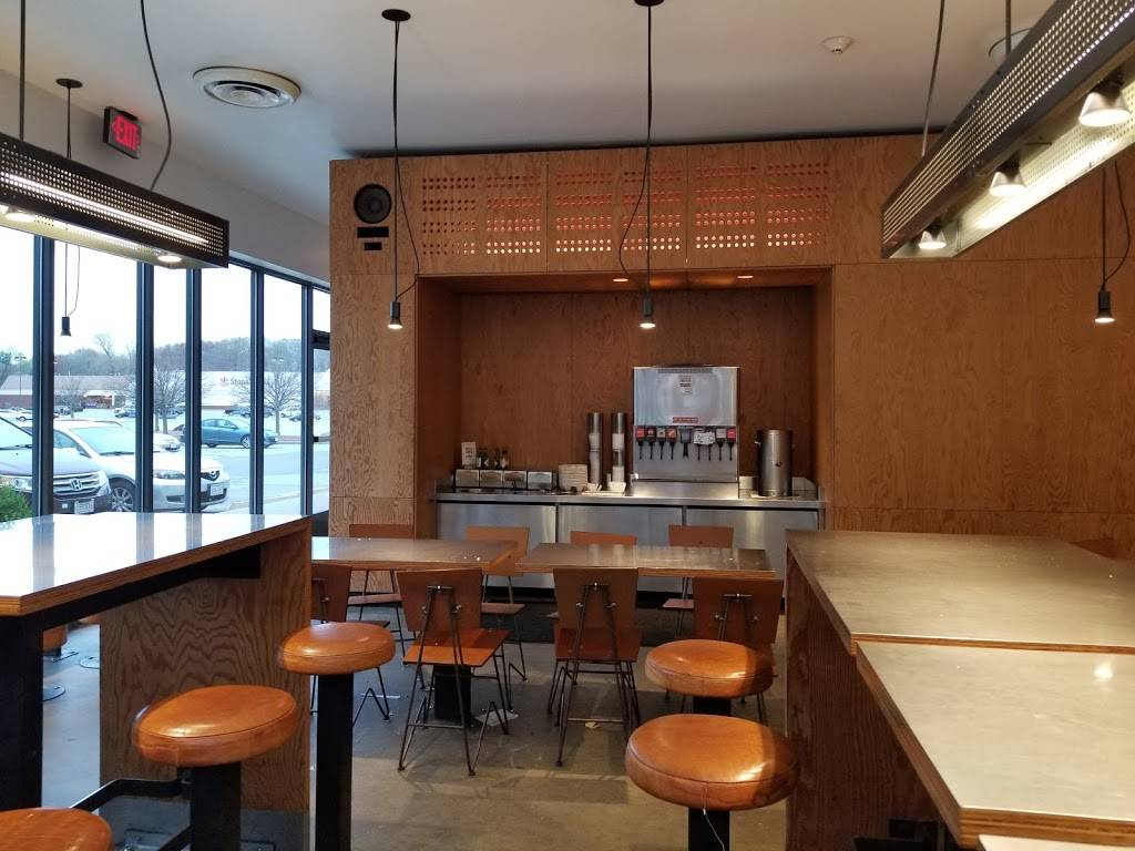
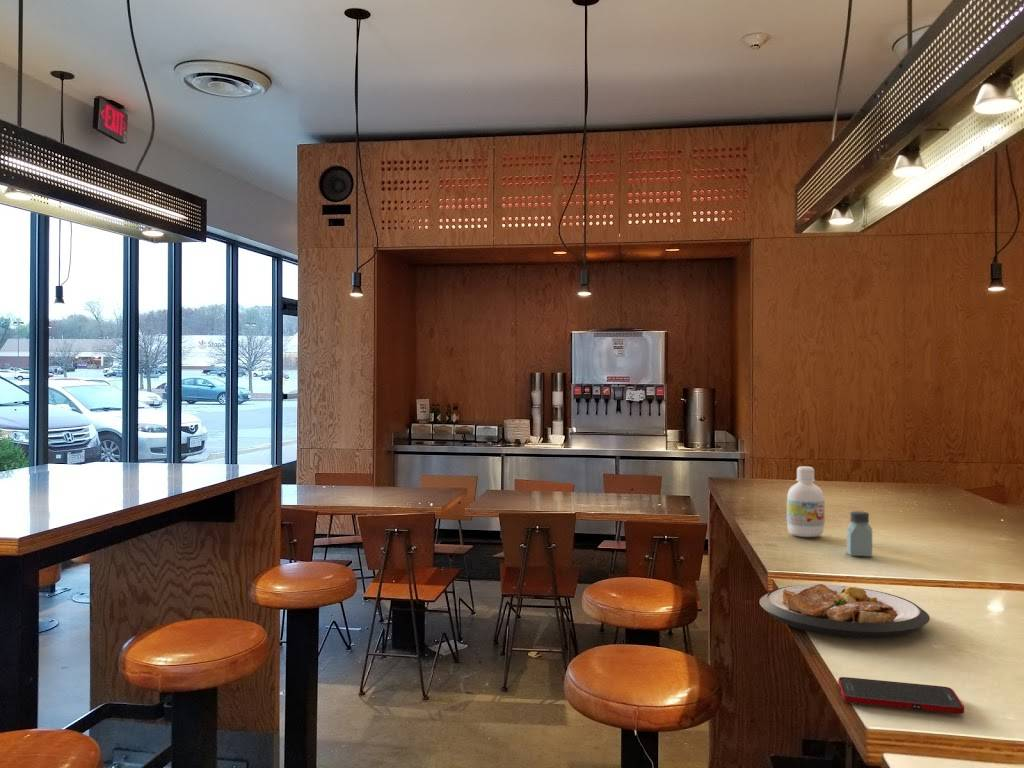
+ bottle [786,466,825,538]
+ plate [758,583,931,640]
+ saltshaker [846,510,873,558]
+ cell phone [837,676,965,715]
